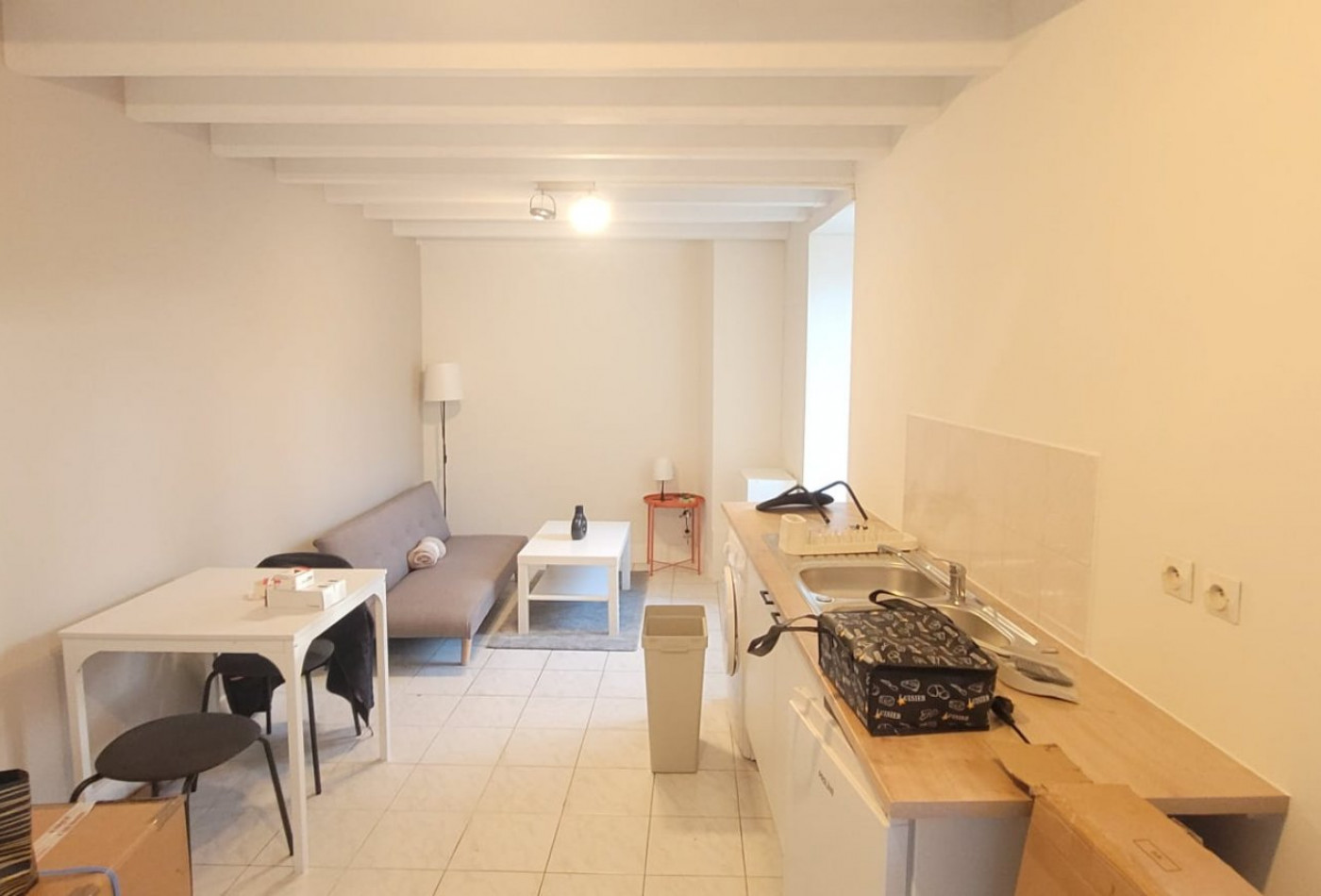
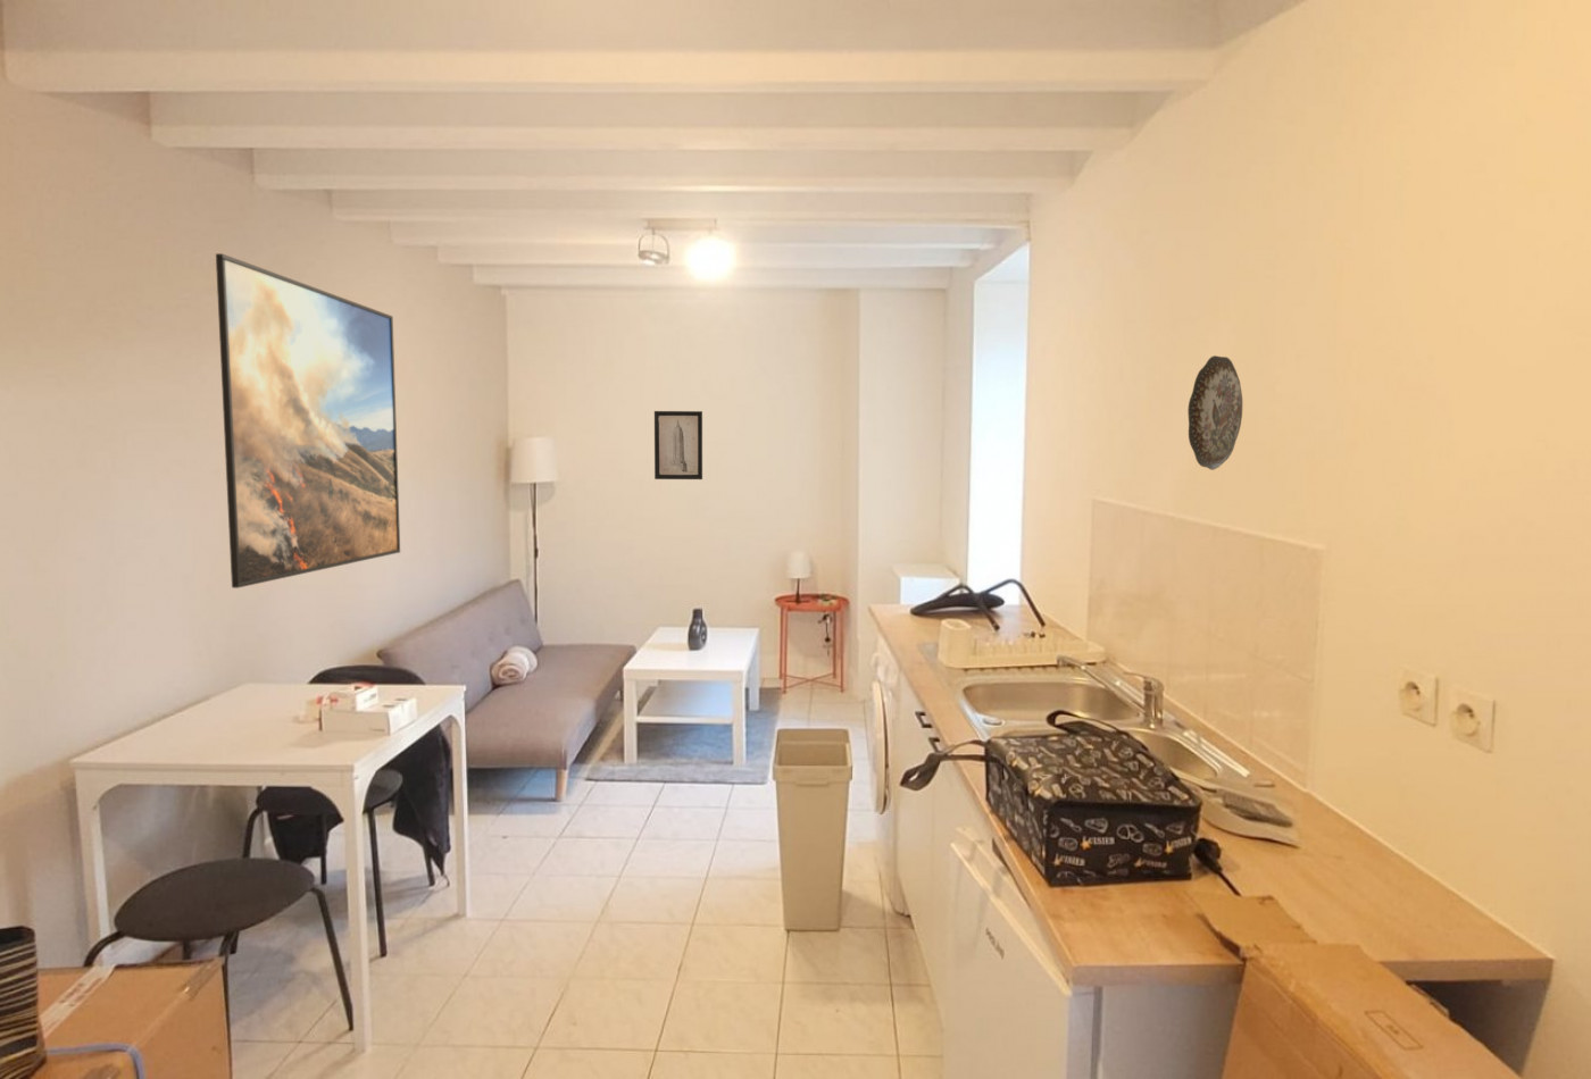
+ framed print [214,252,401,589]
+ wall art [654,409,703,480]
+ decorative plate [1186,354,1243,471]
